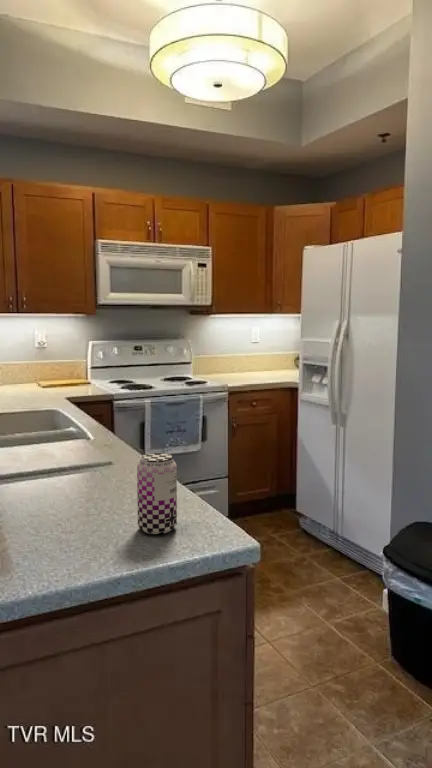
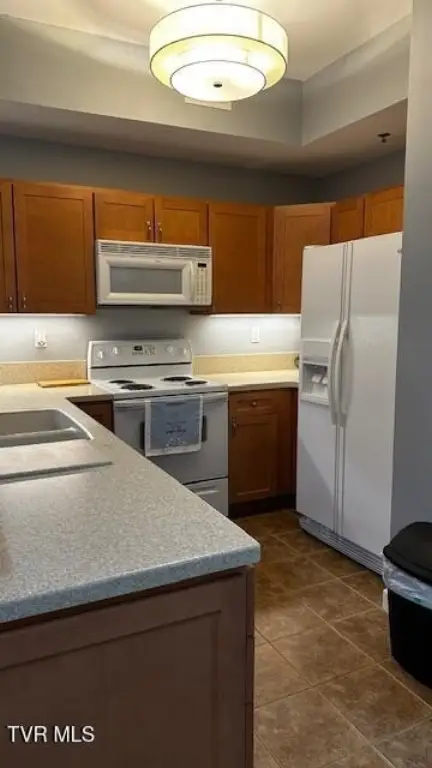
- beer can [136,452,178,535]
